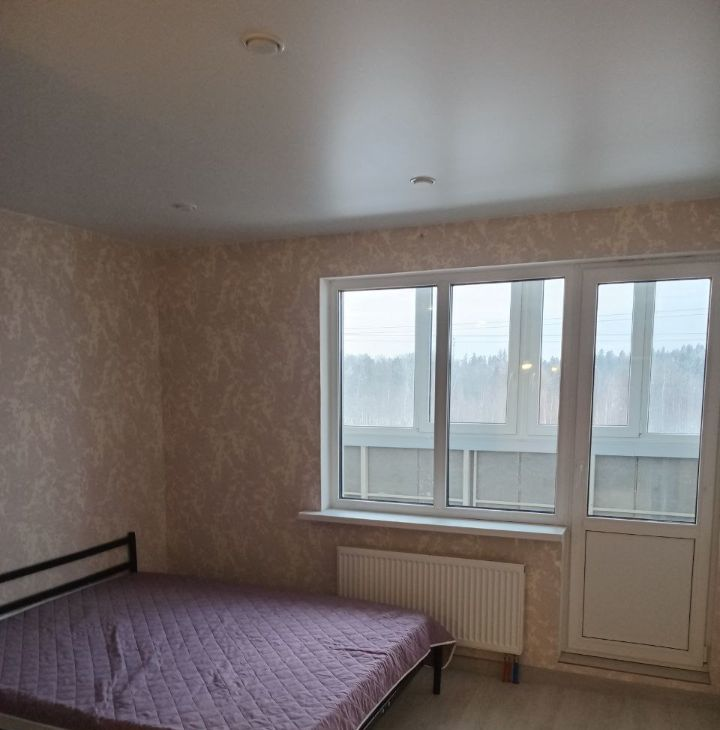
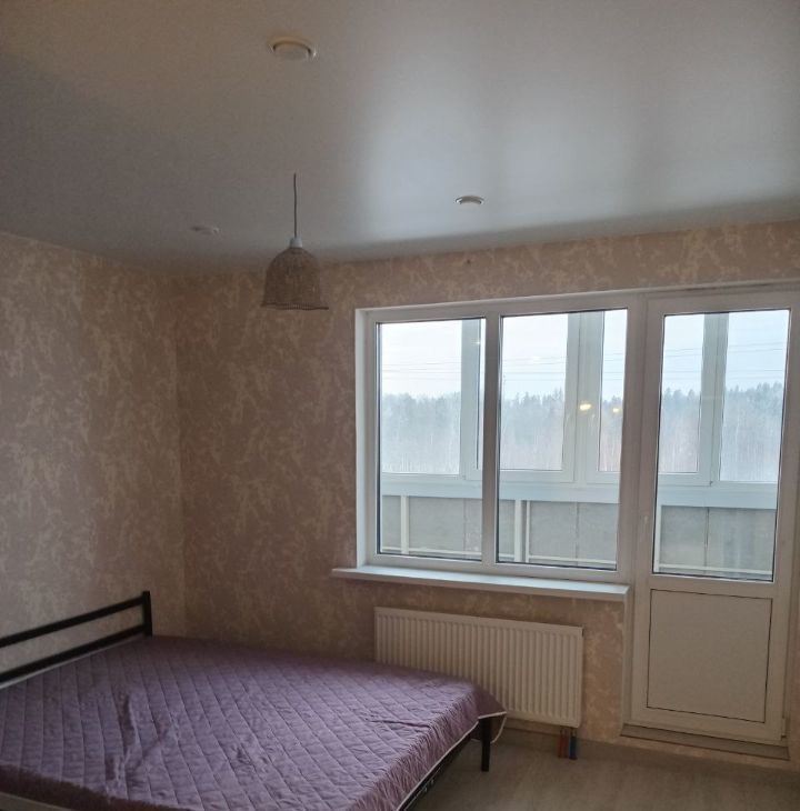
+ pendant lamp [259,172,332,311]
